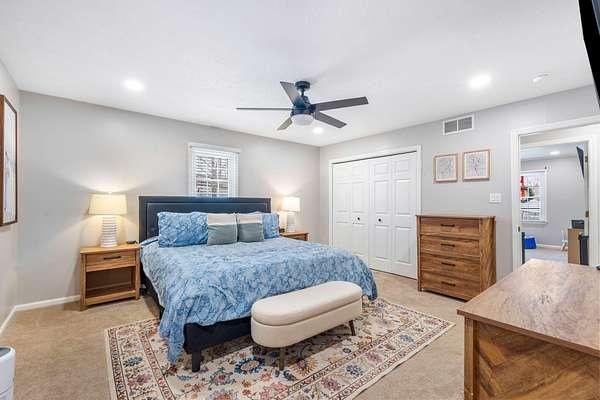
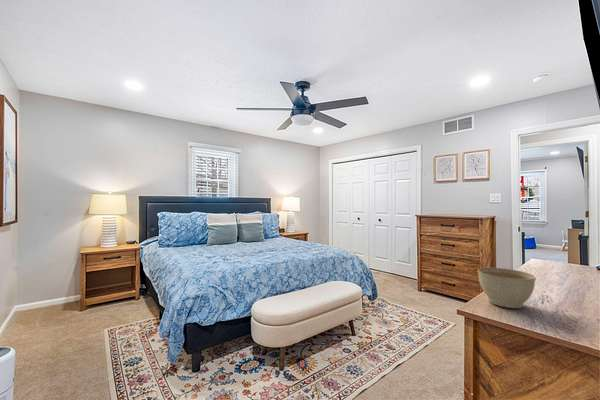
+ planter bowl [477,267,537,309]
